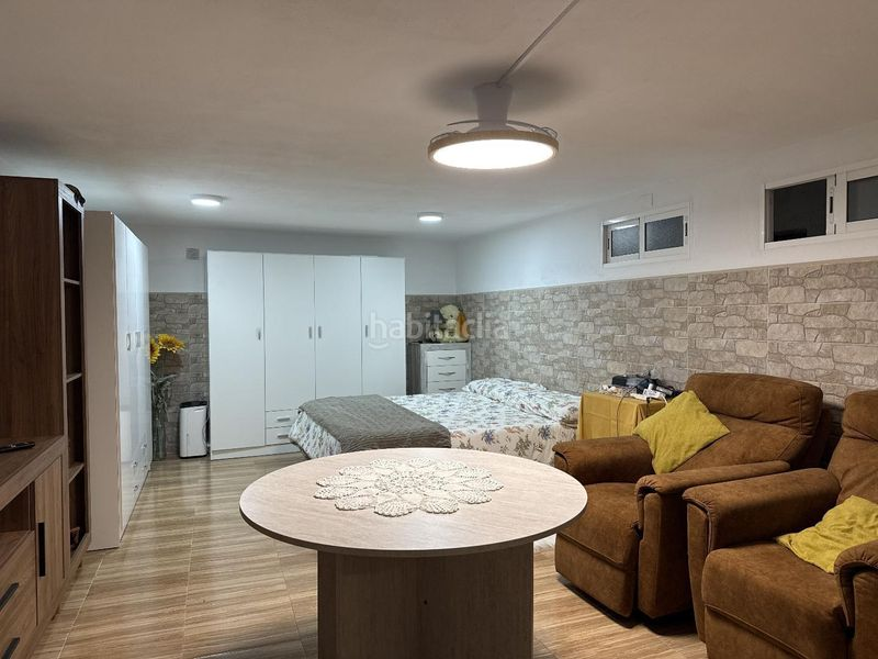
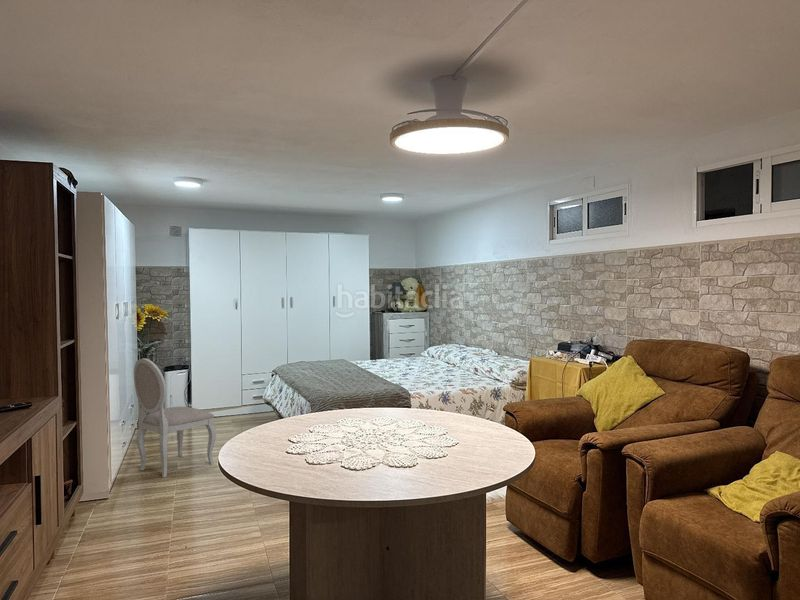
+ dining chair [133,357,217,478]
